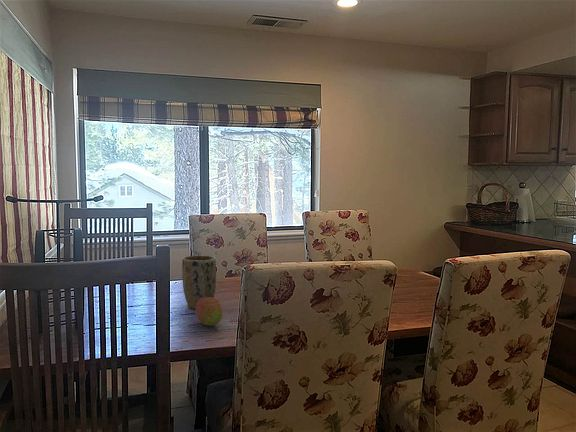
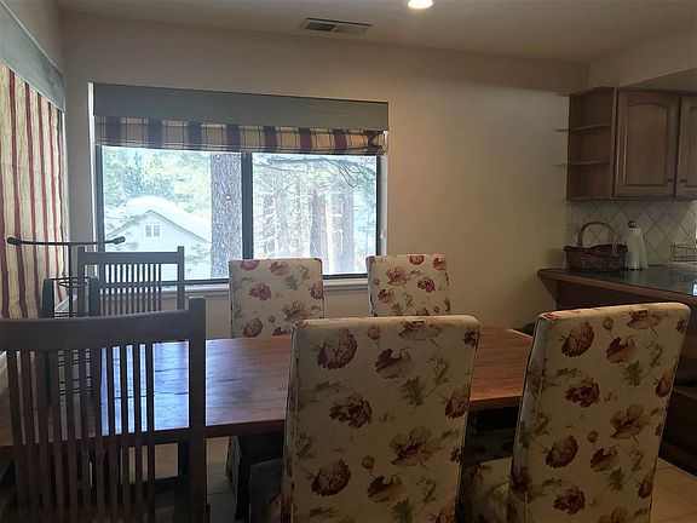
- fruit [195,297,224,327]
- plant pot [181,254,217,310]
